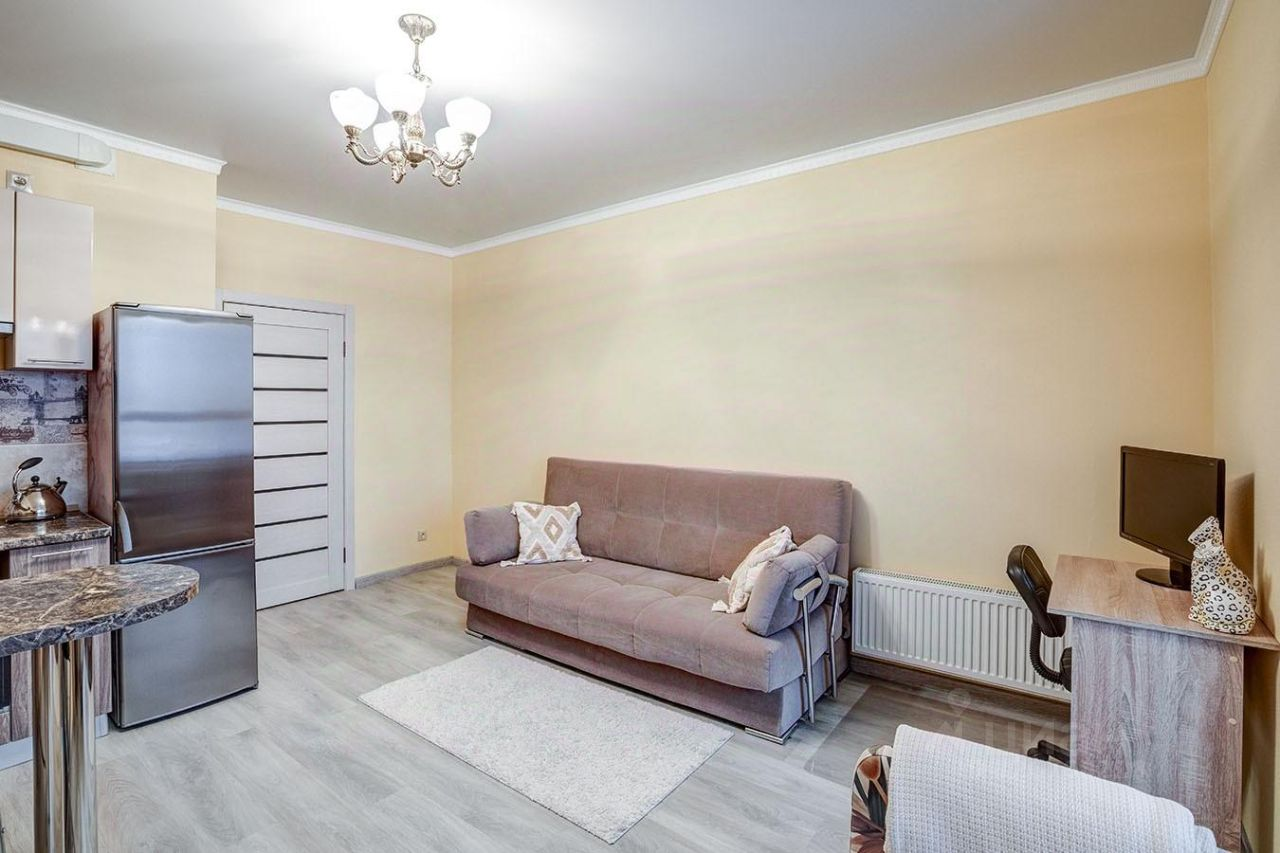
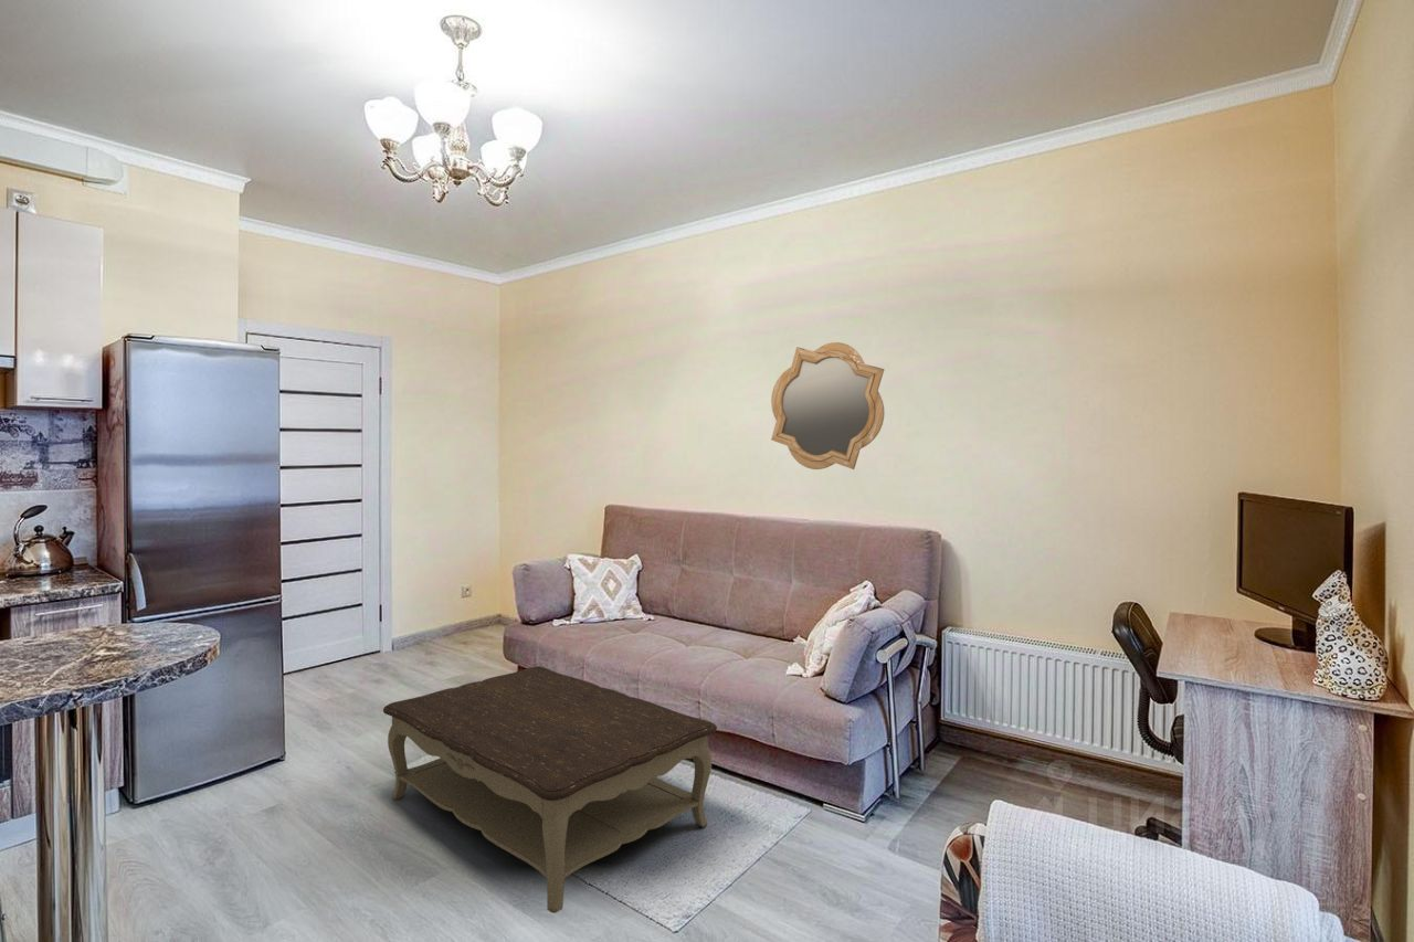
+ mirror [770,341,885,470]
+ coffee table [382,665,718,914]
